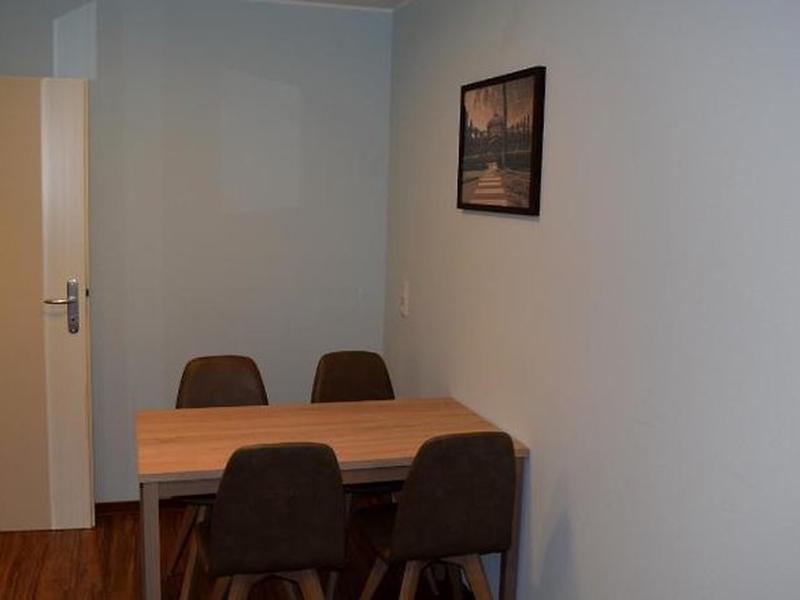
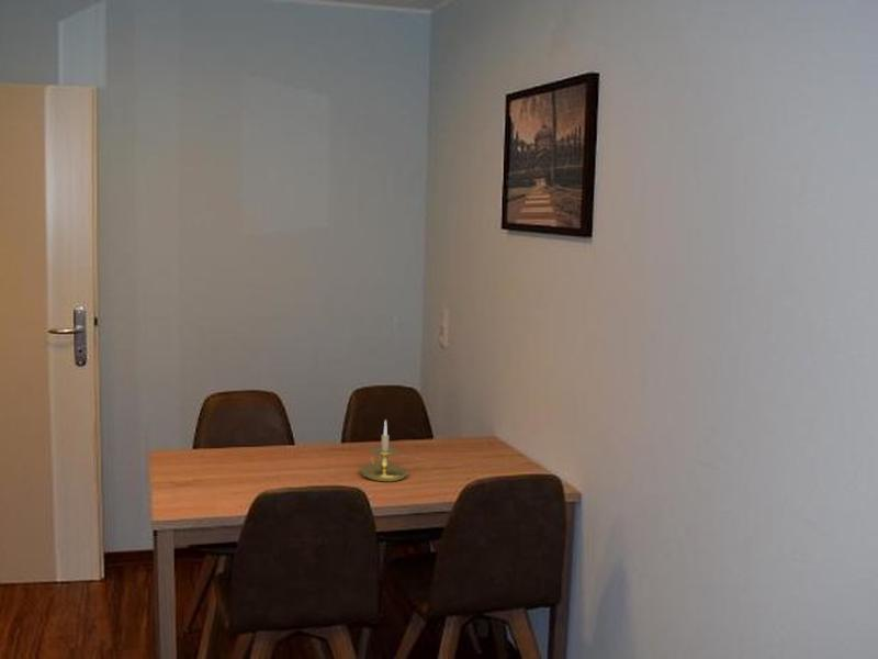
+ candle holder [359,418,409,482]
